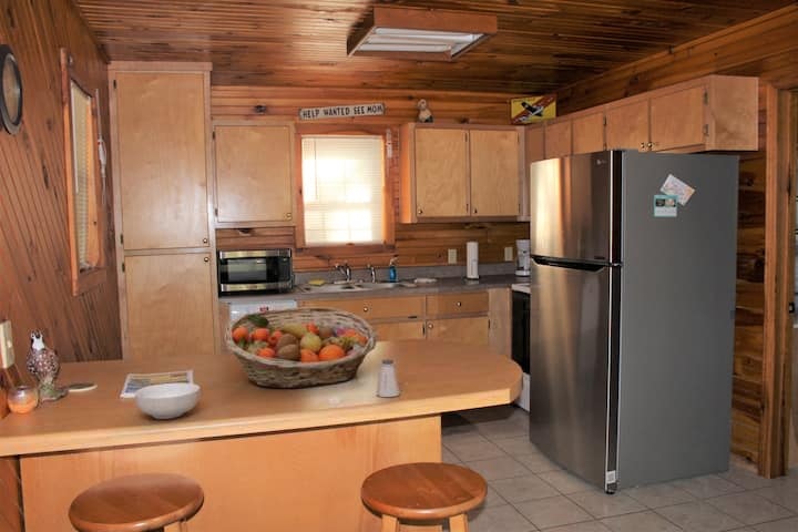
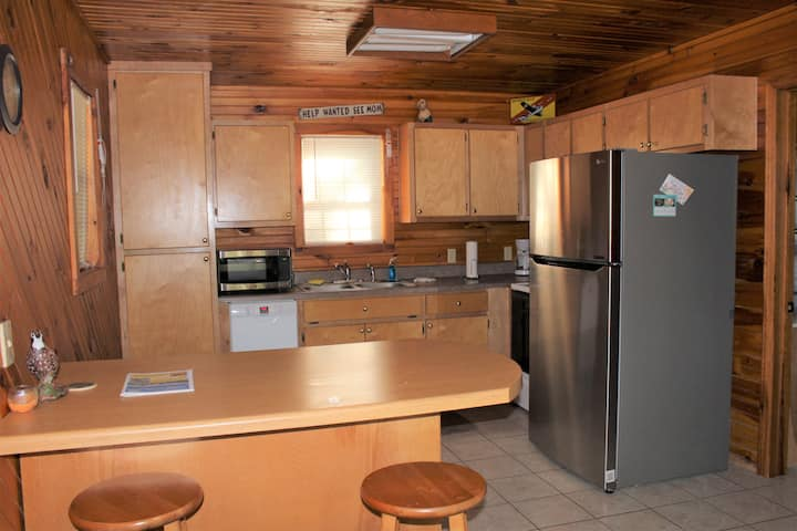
- fruit basket [223,306,378,389]
- saltshaker [376,358,401,398]
- cereal bowl [134,382,201,420]
